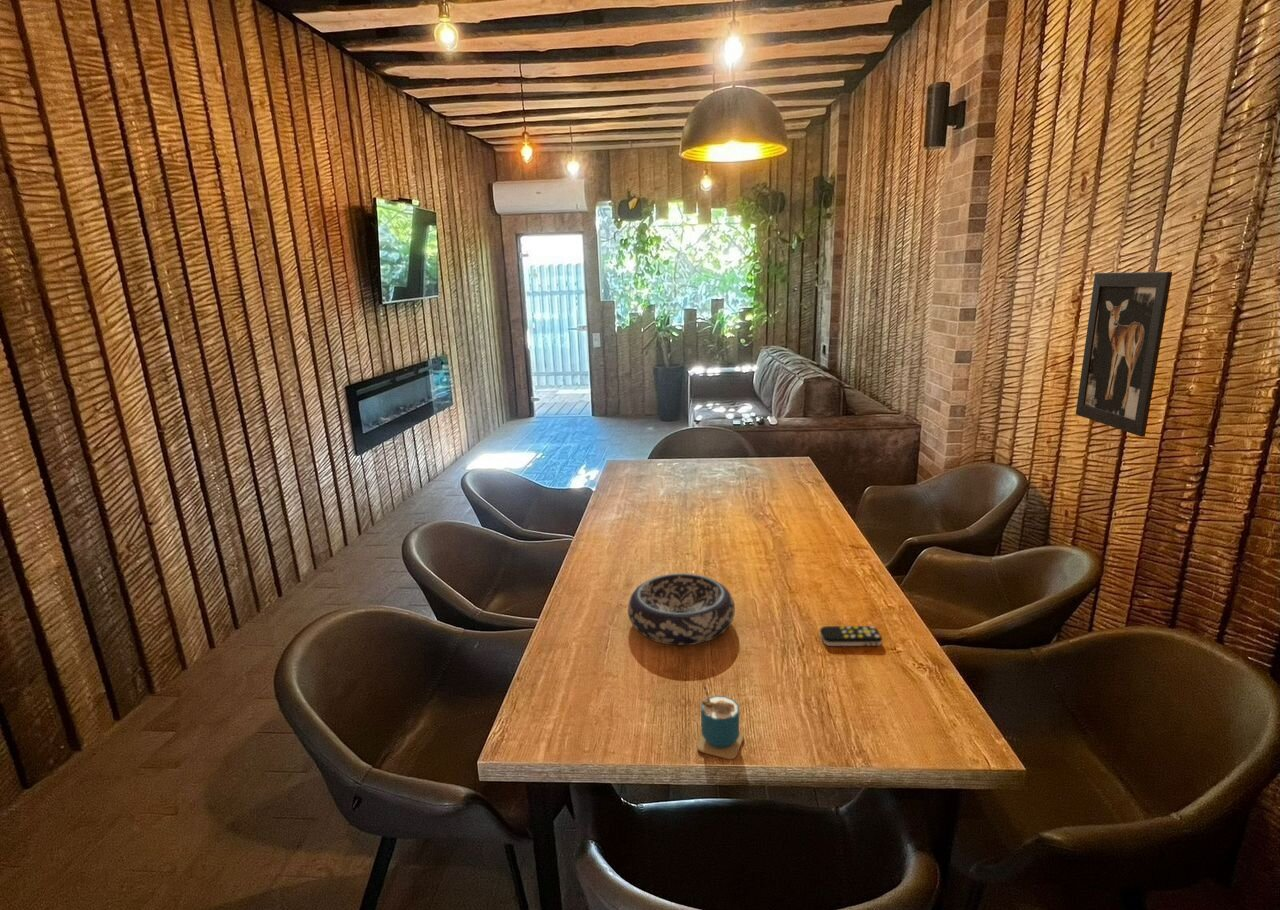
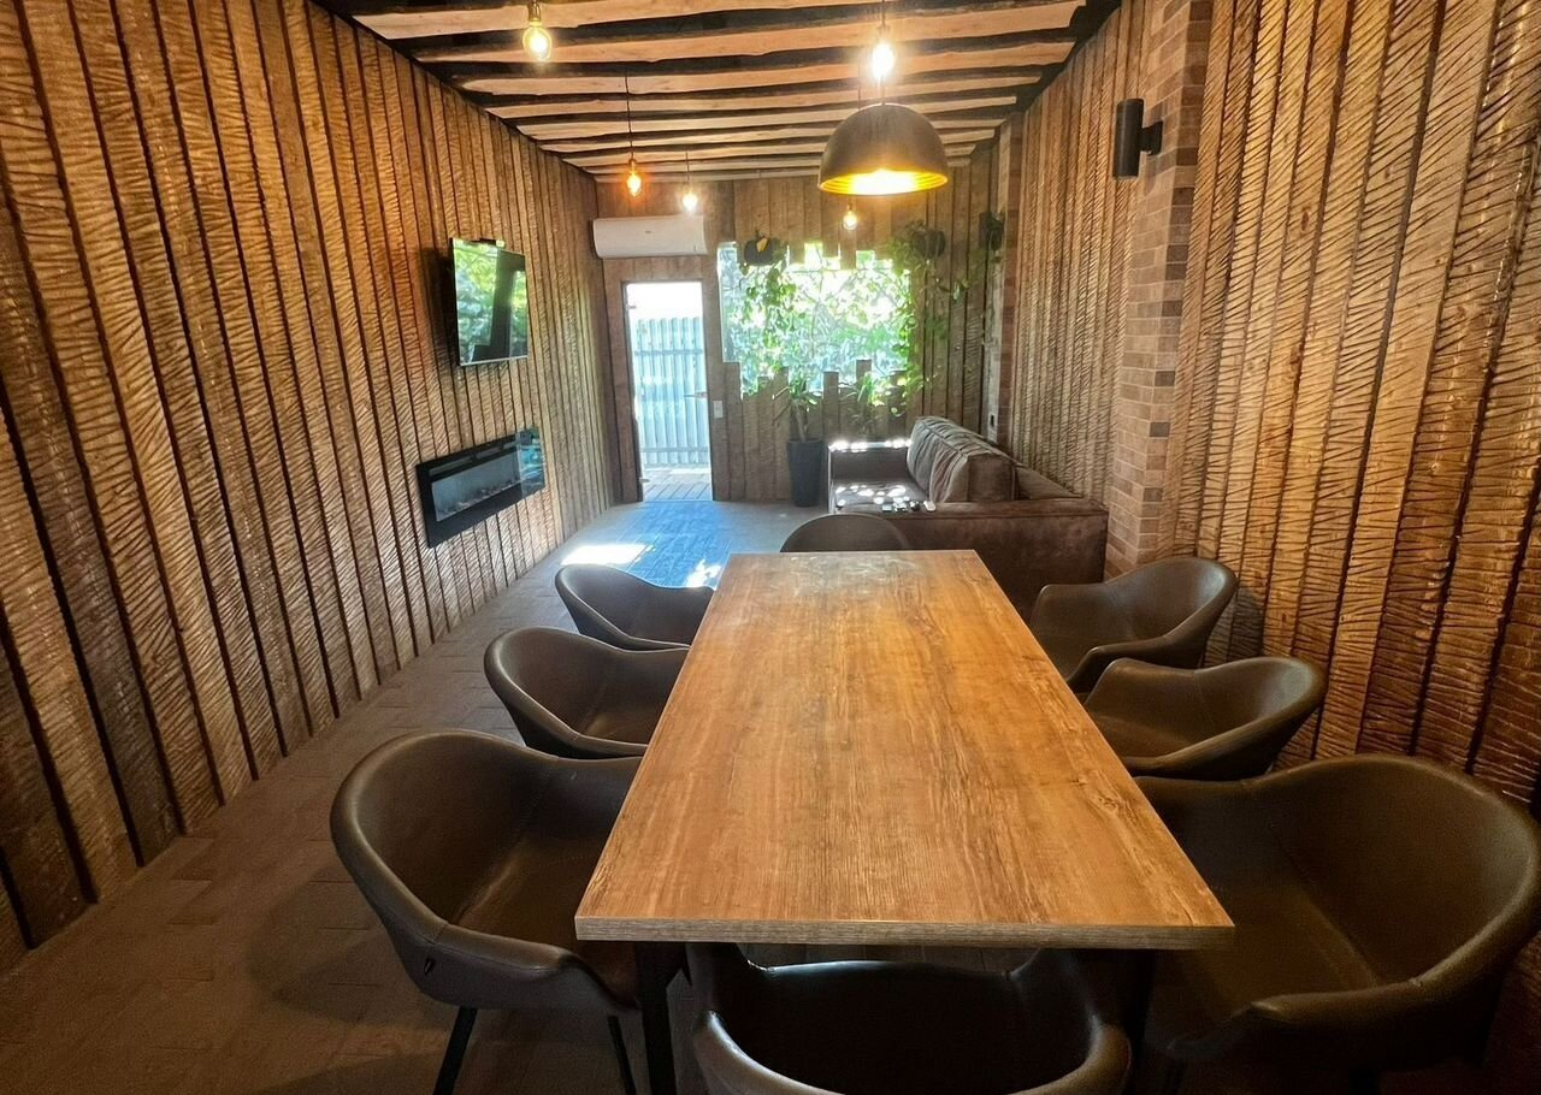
- decorative bowl [627,572,736,646]
- remote control [819,625,883,647]
- cup [696,682,744,760]
- wall art [1075,271,1173,438]
